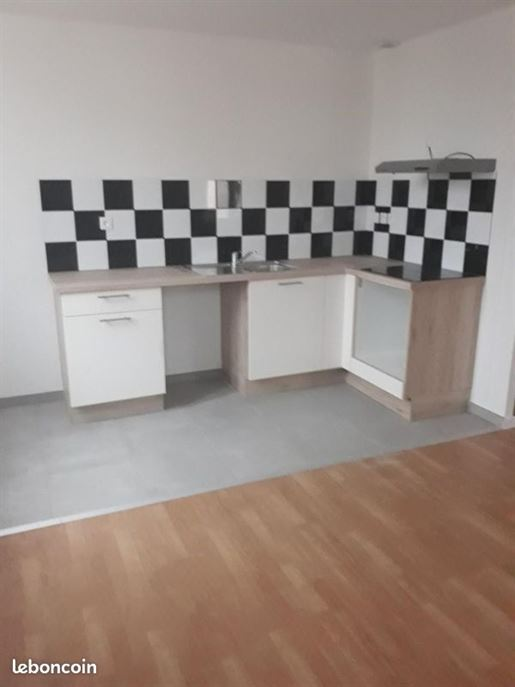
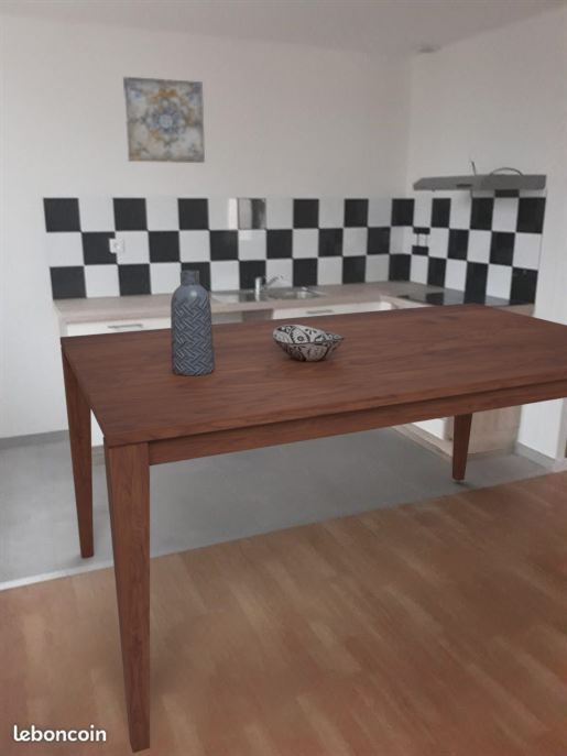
+ vase [170,270,215,376]
+ decorative bowl [272,325,345,362]
+ dining table [58,302,567,754]
+ wall art [122,76,206,164]
